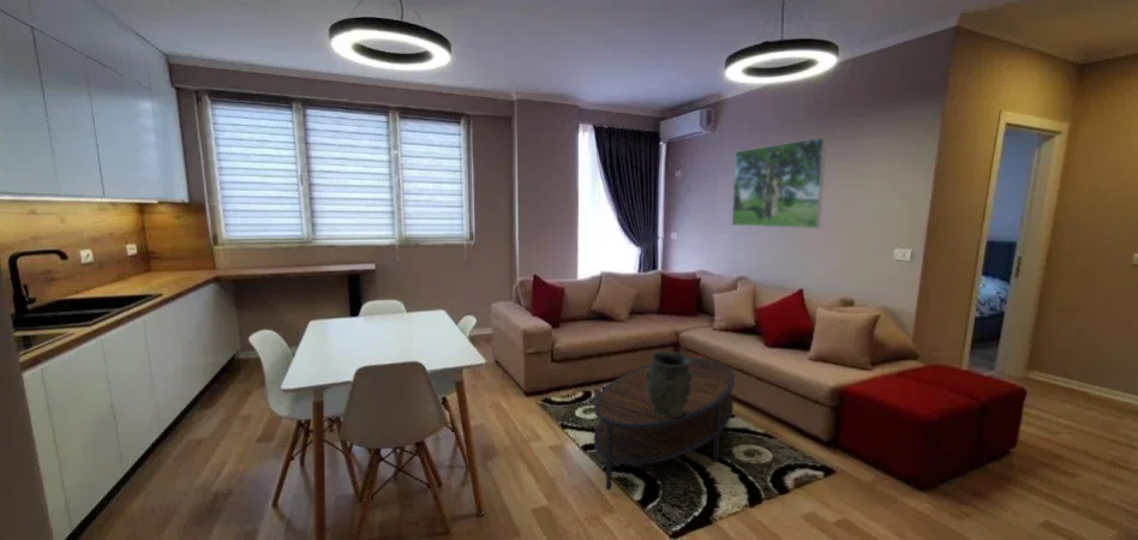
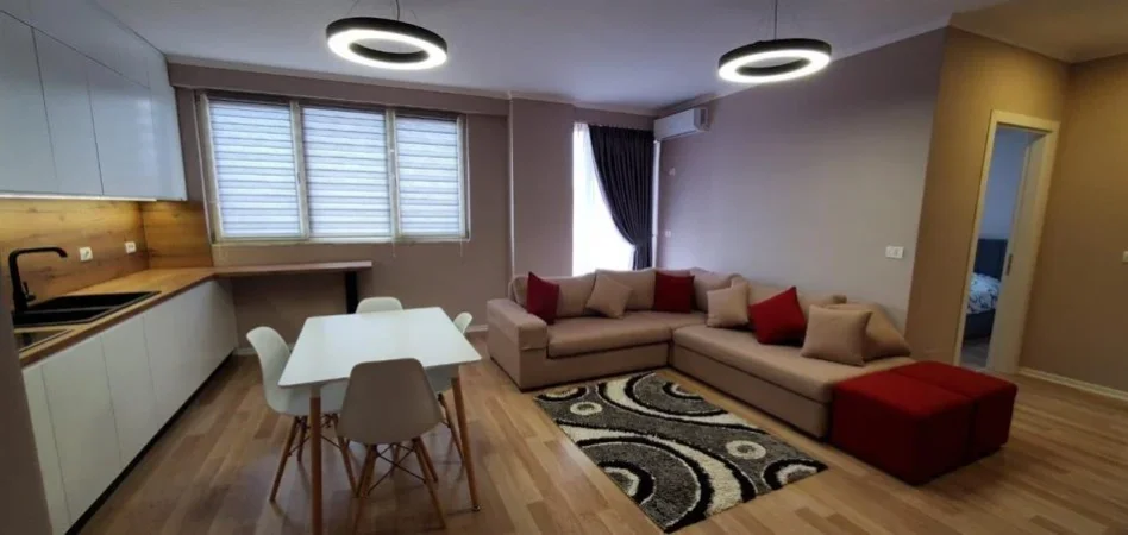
- coffee table [593,358,736,492]
- vase [647,350,693,416]
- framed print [731,136,827,229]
